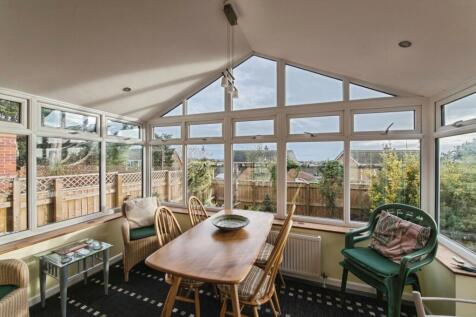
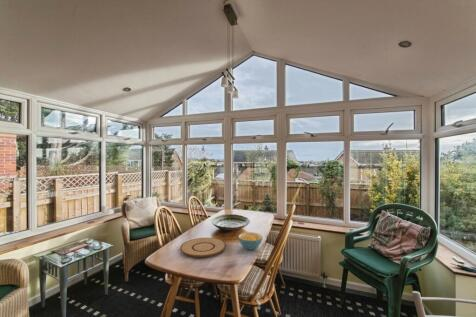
+ plate [179,237,227,258]
+ cereal bowl [237,231,264,251]
